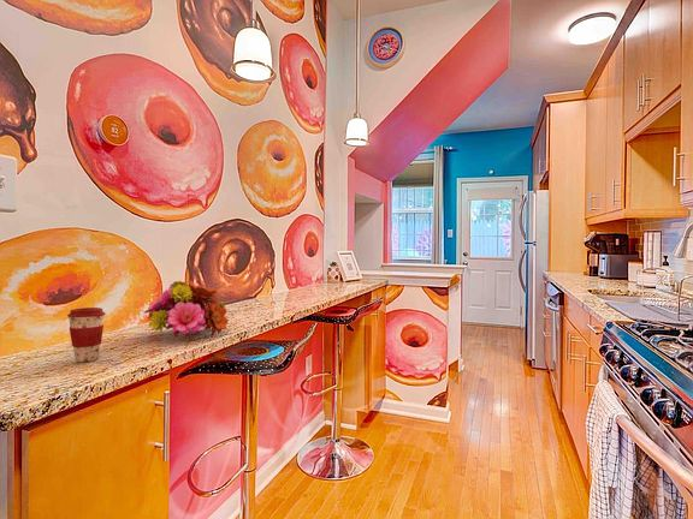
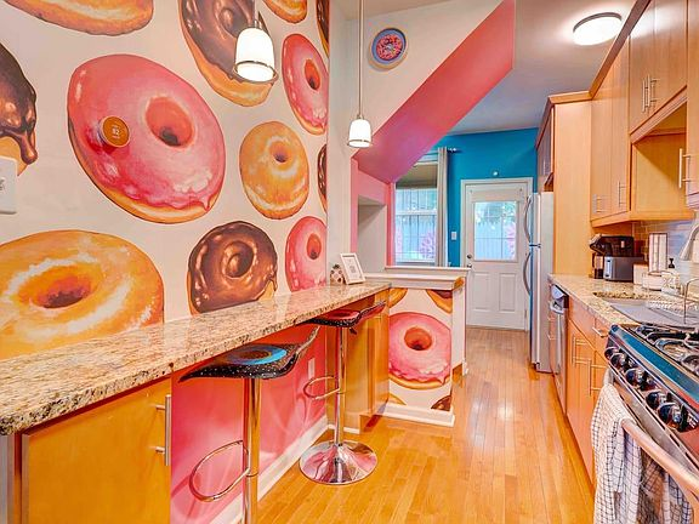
- coffee cup [66,306,107,363]
- flower bouquet [143,280,230,340]
